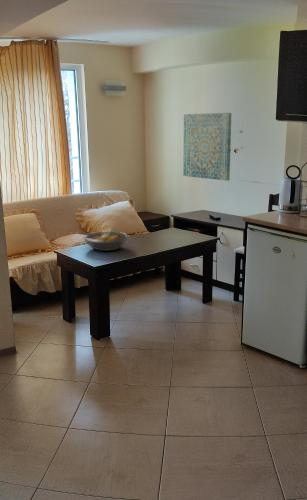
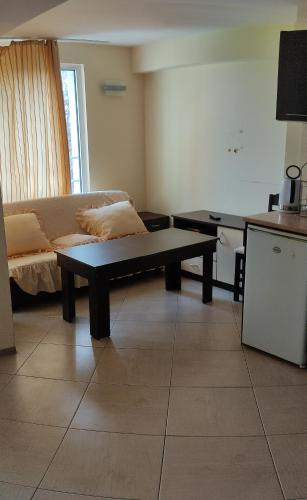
- wall art [182,112,233,182]
- fruit bowl [82,231,130,252]
